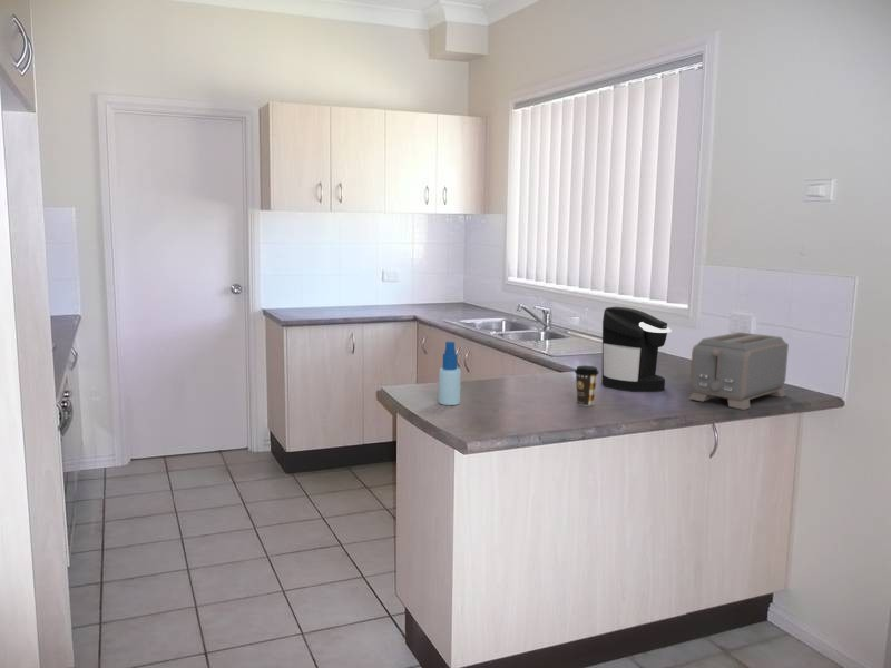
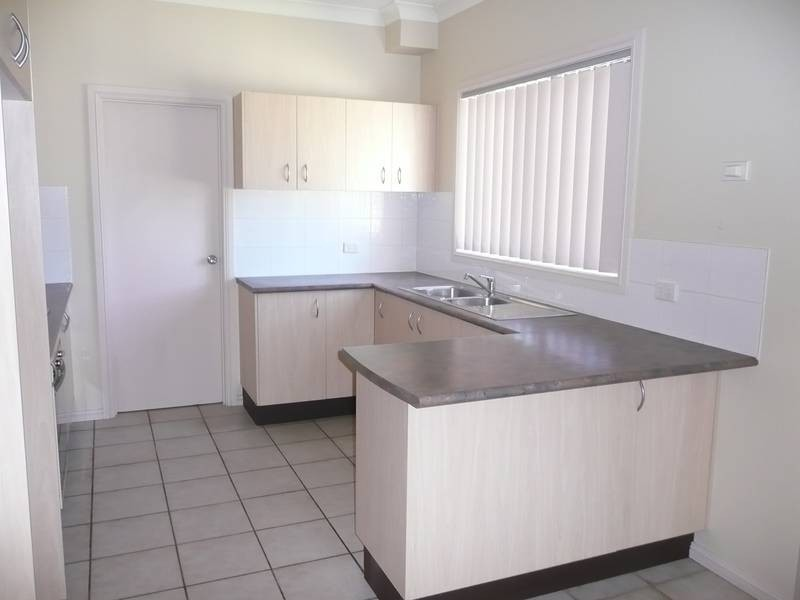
- coffee cup [574,365,600,406]
- coffee maker [600,305,673,393]
- spray bottle [438,341,461,406]
- toaster [688,331,790,411]
